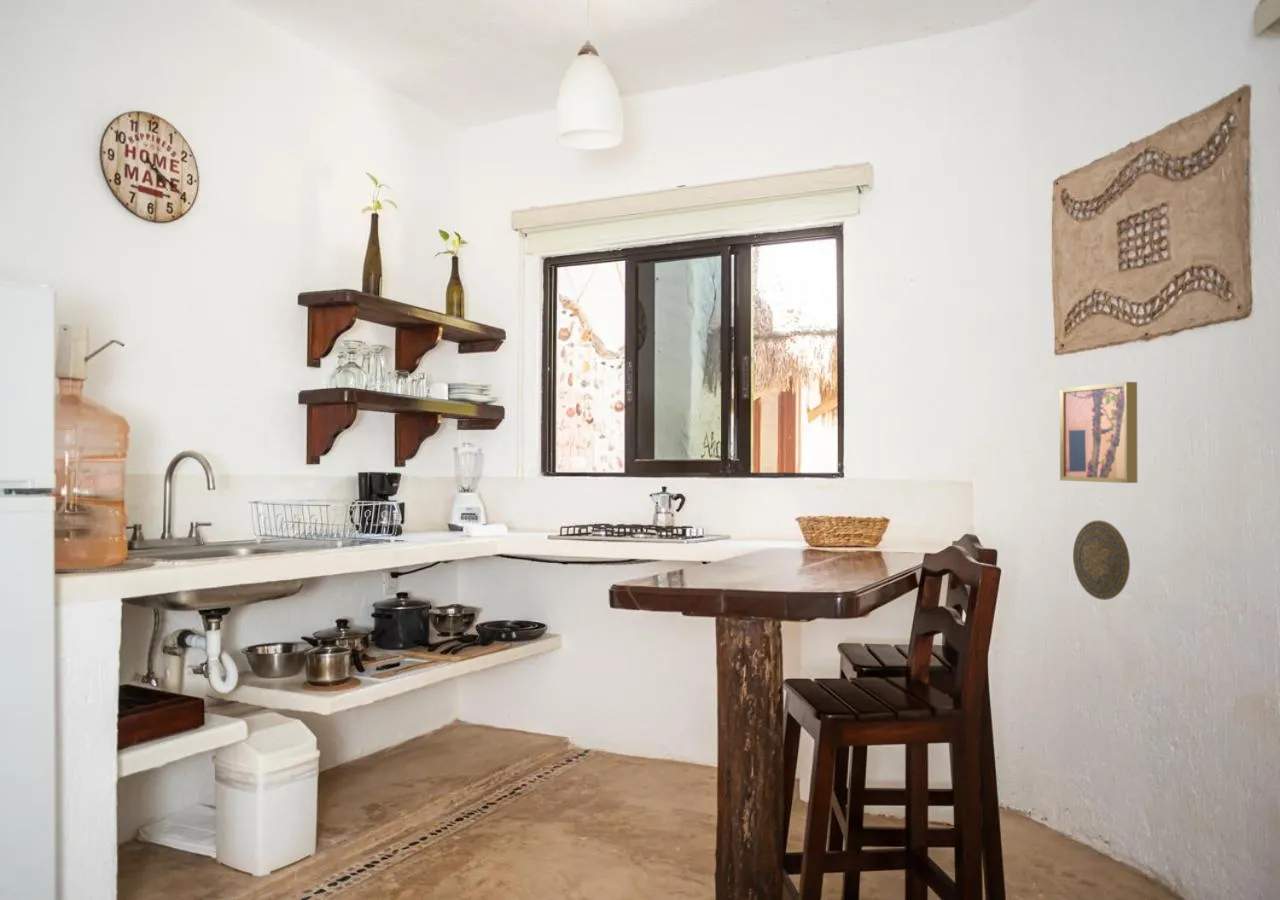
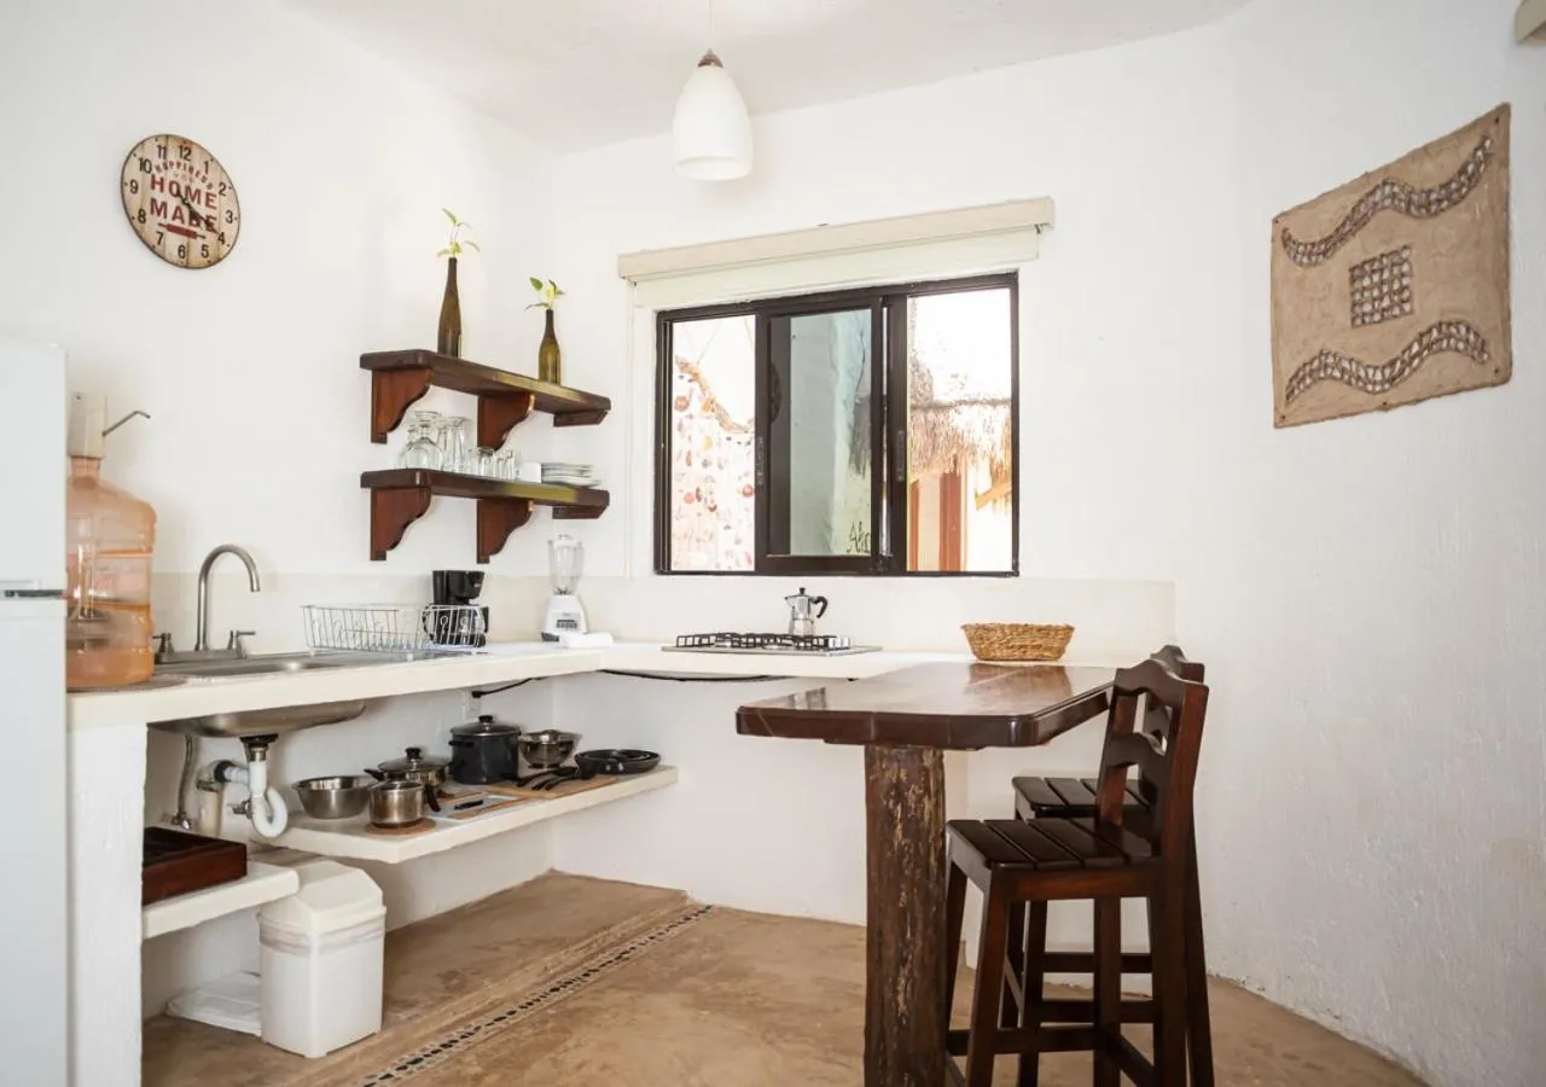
- wall art [1059,381,1138,484]
- decorative plate [1072,519,1131,601]
